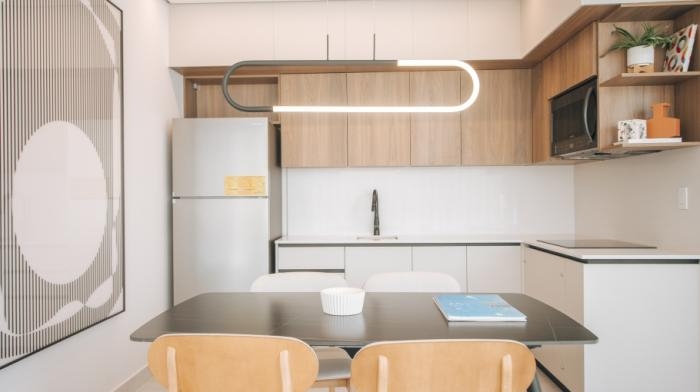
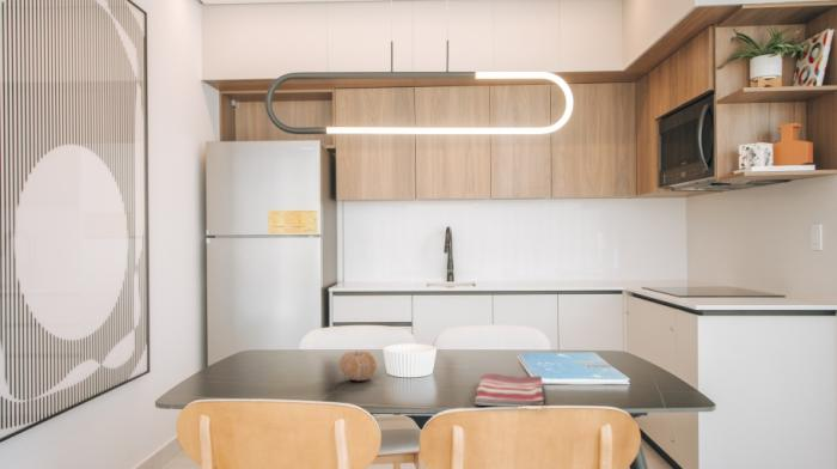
+ fruit [338,349,378,382]
+ dish towel [474,372,545,408]
